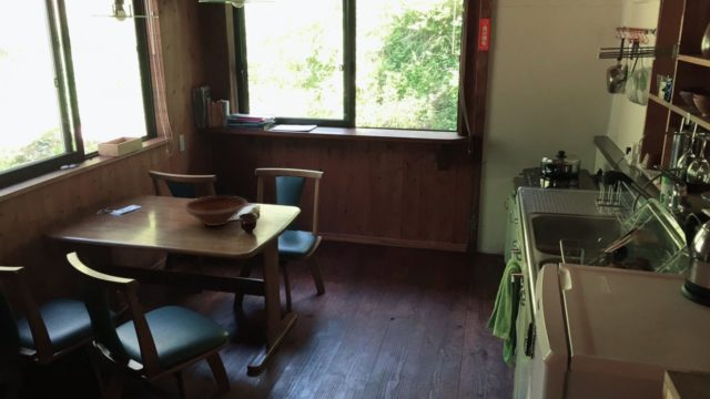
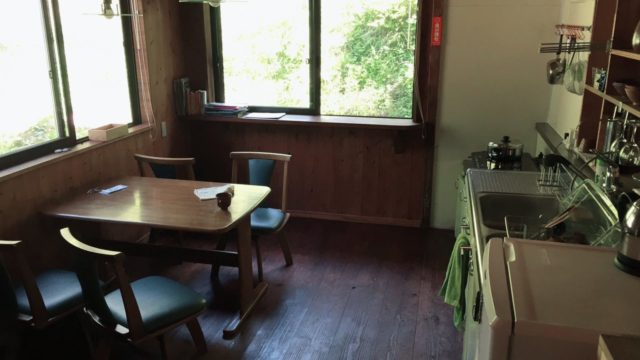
- ceramic bowl [182,195,248,227]
